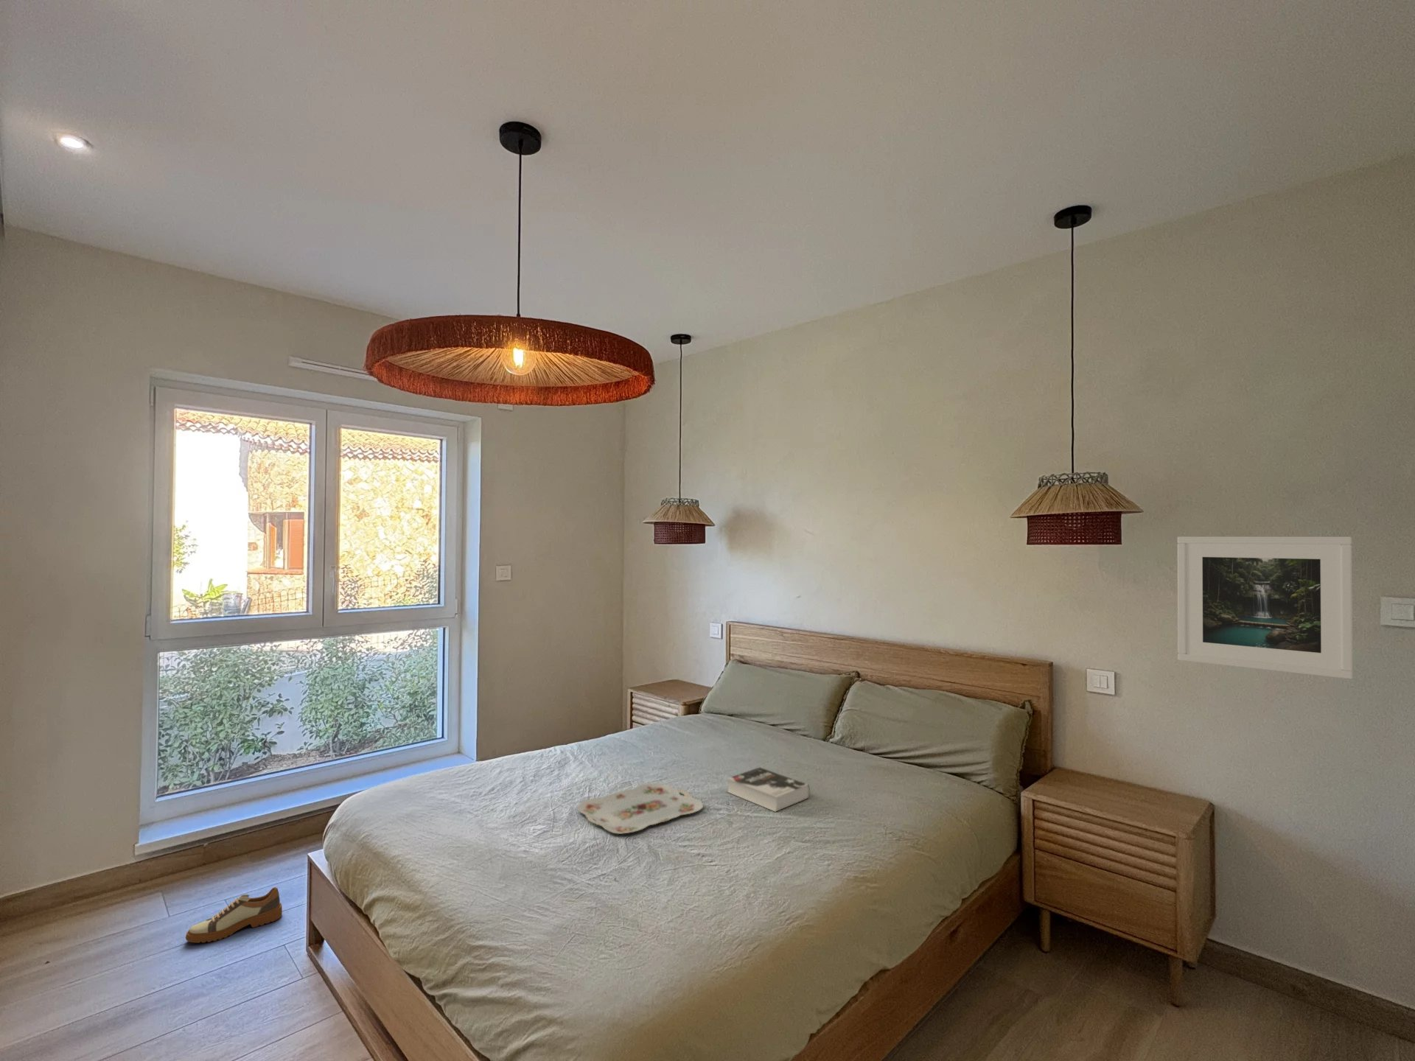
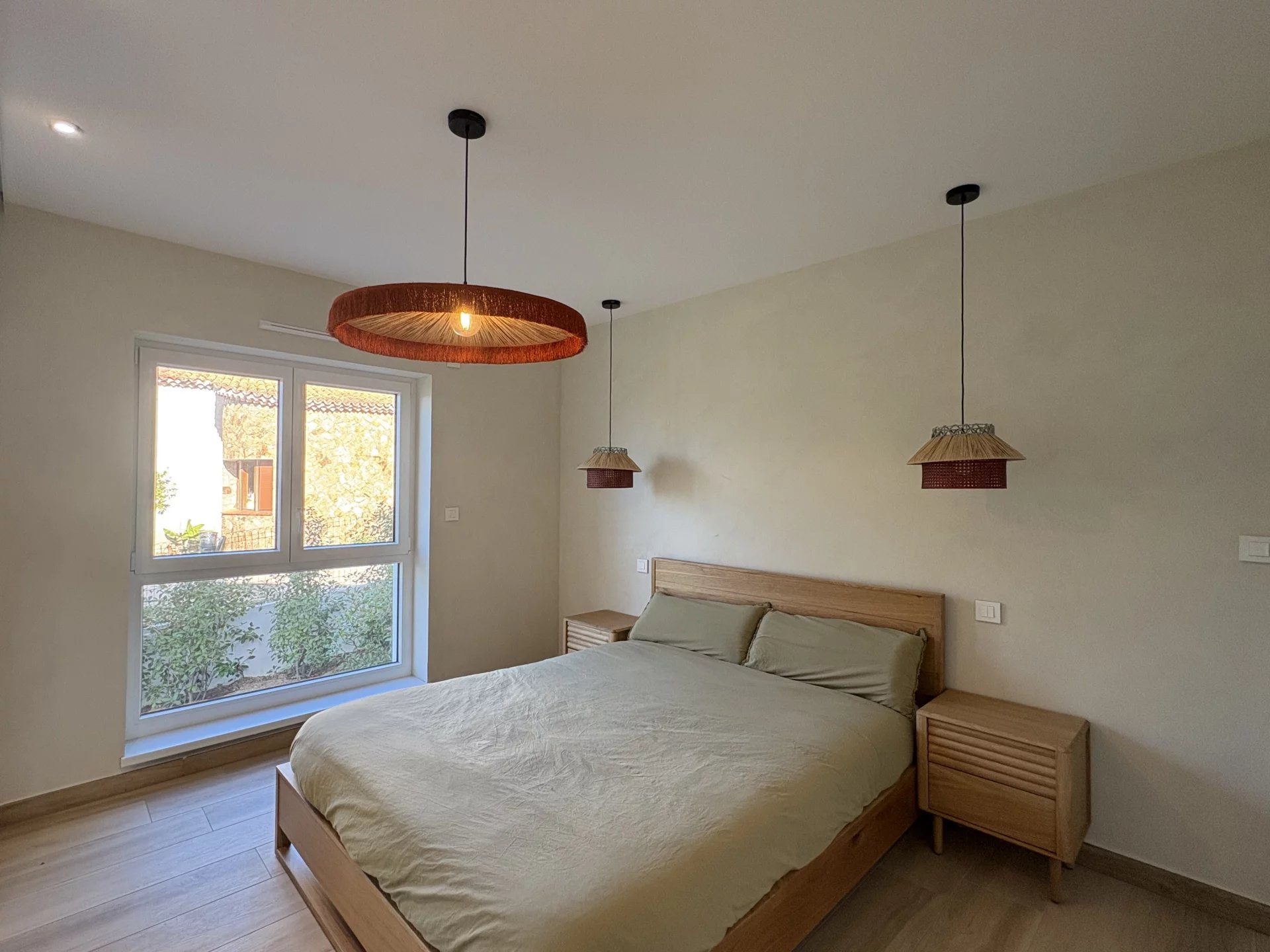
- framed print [1177,536,1353,680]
- book [726,767,811,812]
- shoe [185,886,283,943]
- serving tray [576,782,704,835]
